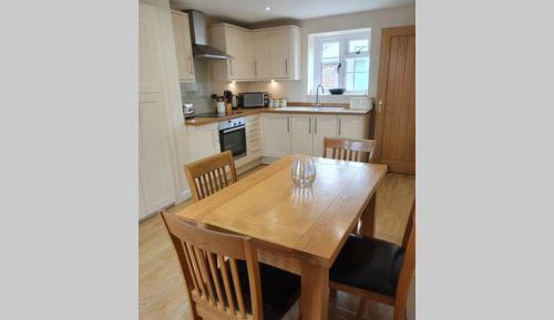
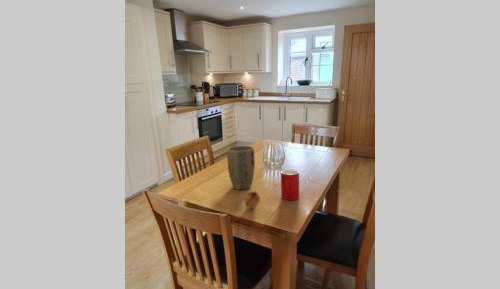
+ cup [280,169,300,201]
+ fruit [243,190,261,209]
+ plant pot [226,145,256,190]
